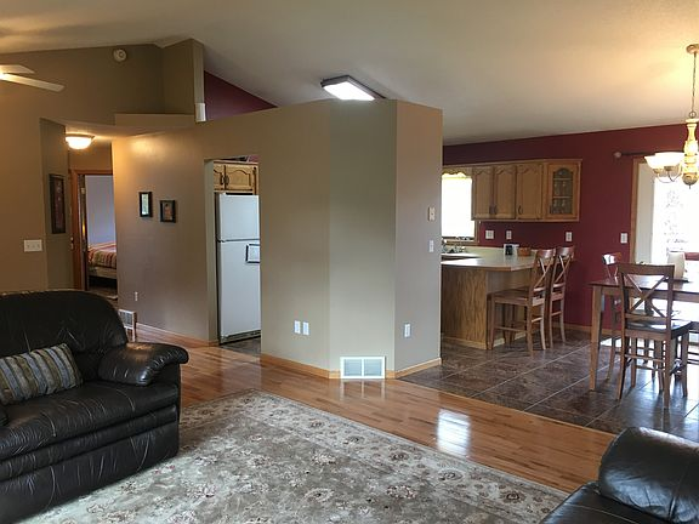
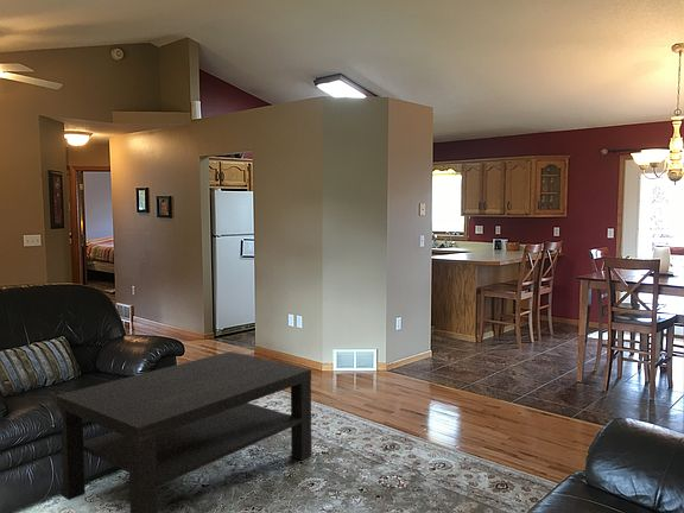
+ coffee table [55,350,312,513]
